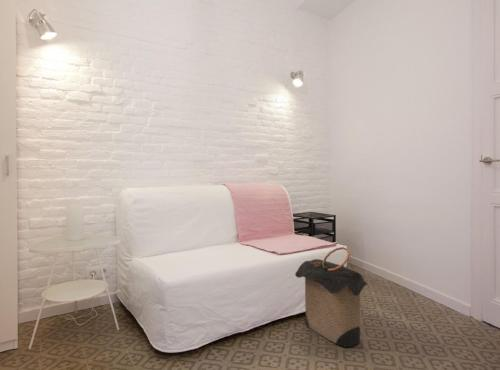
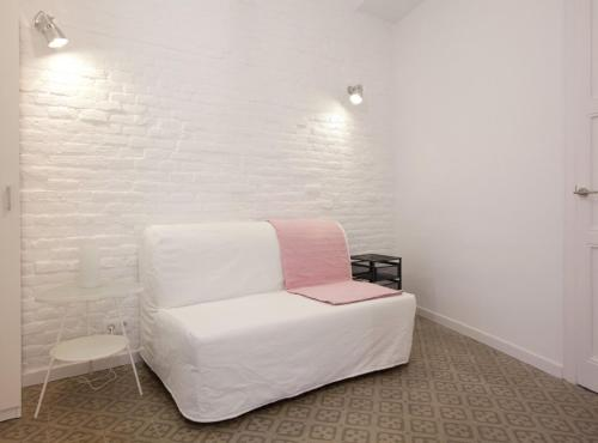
- laundry hamper [294,246,368,348]
